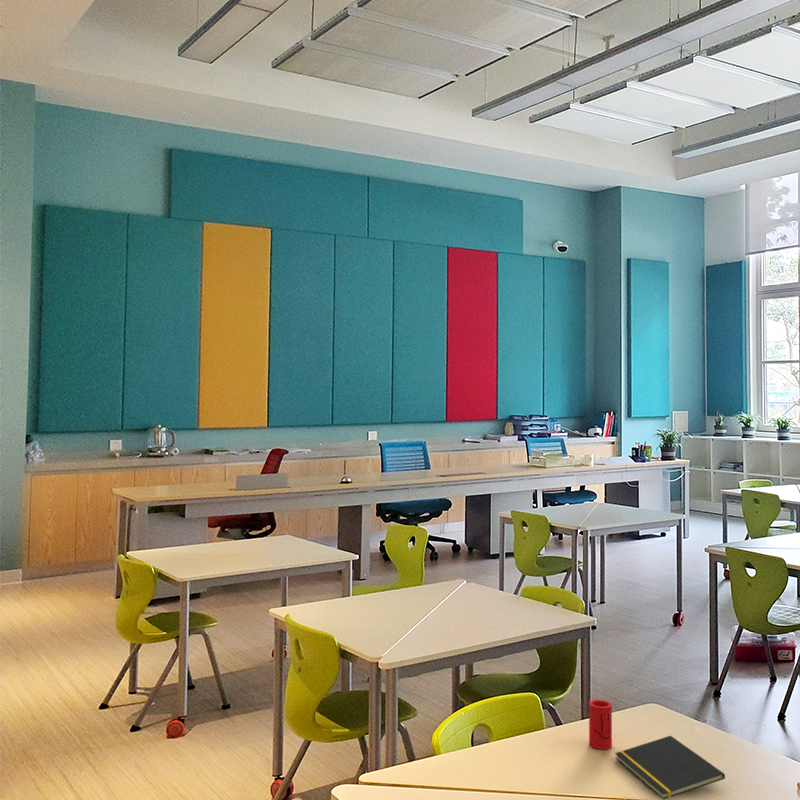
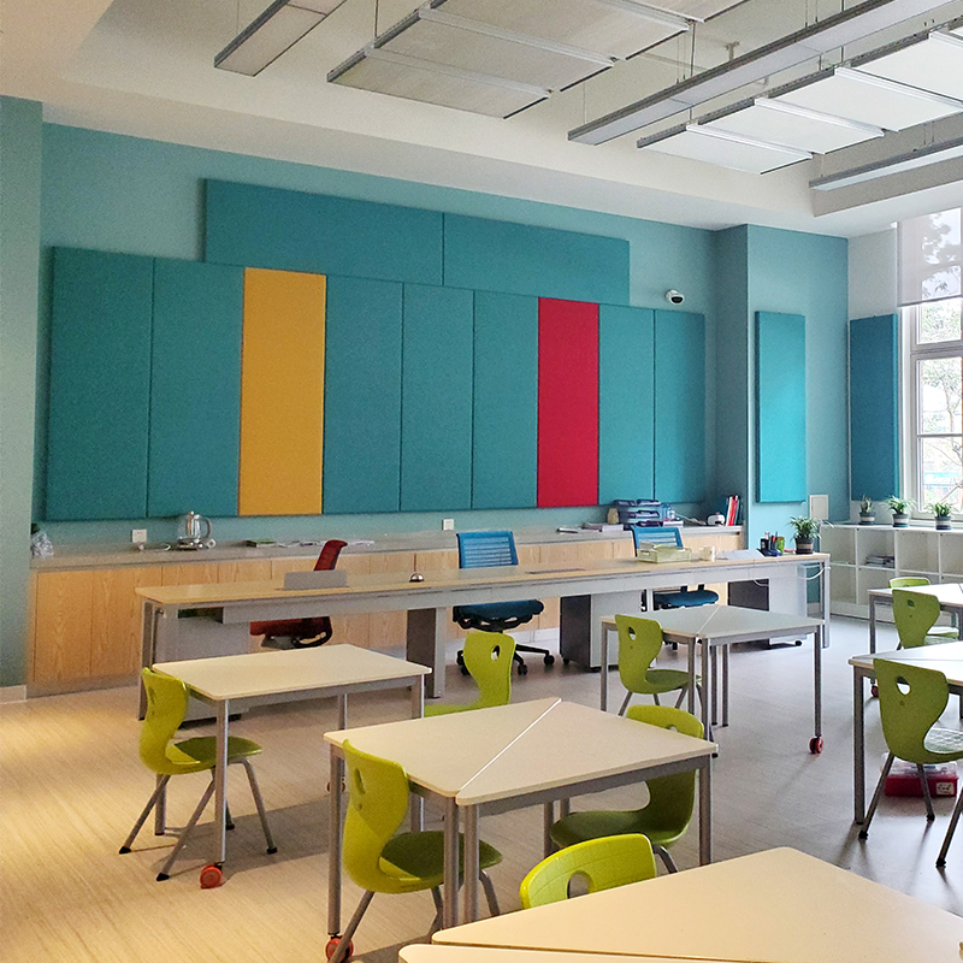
- cup [588,699,613,750]
- notepad [614,735,726,800]
